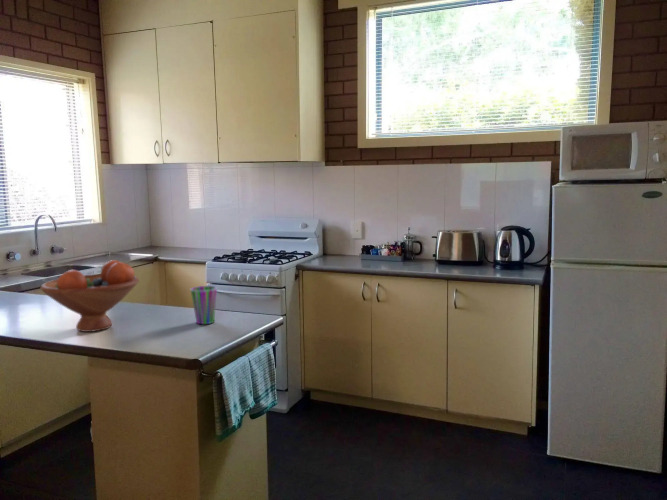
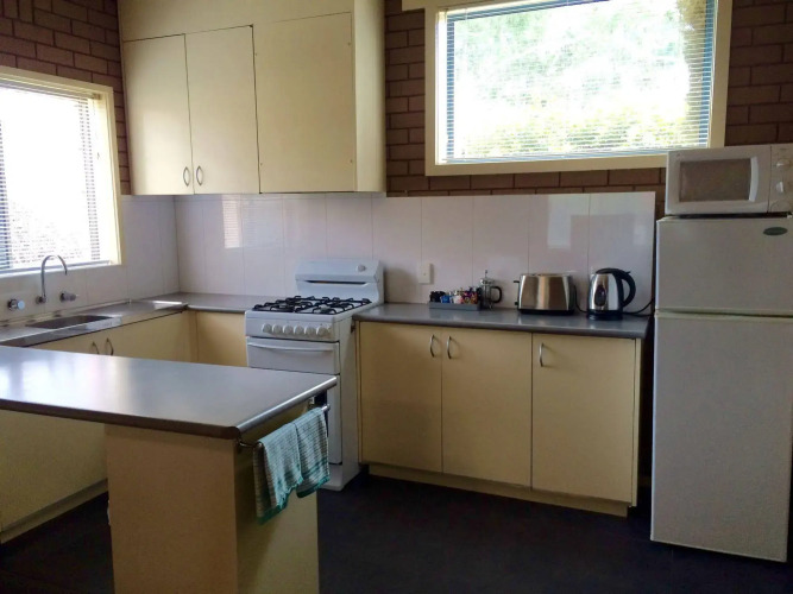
- fruit bowl [39,259,140,333]
- cup [190,285,218,325]
